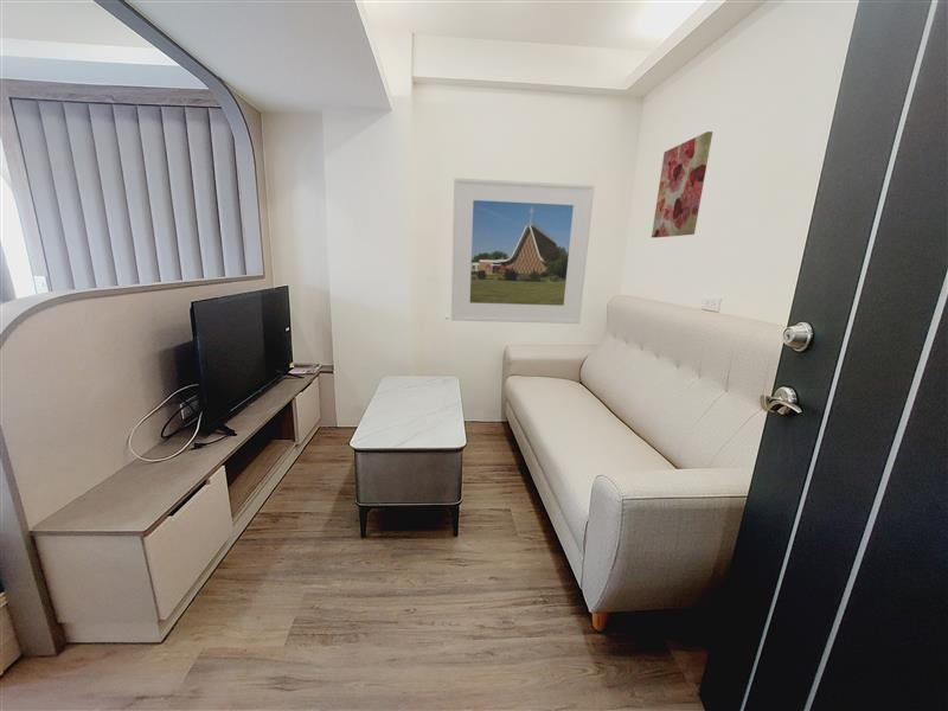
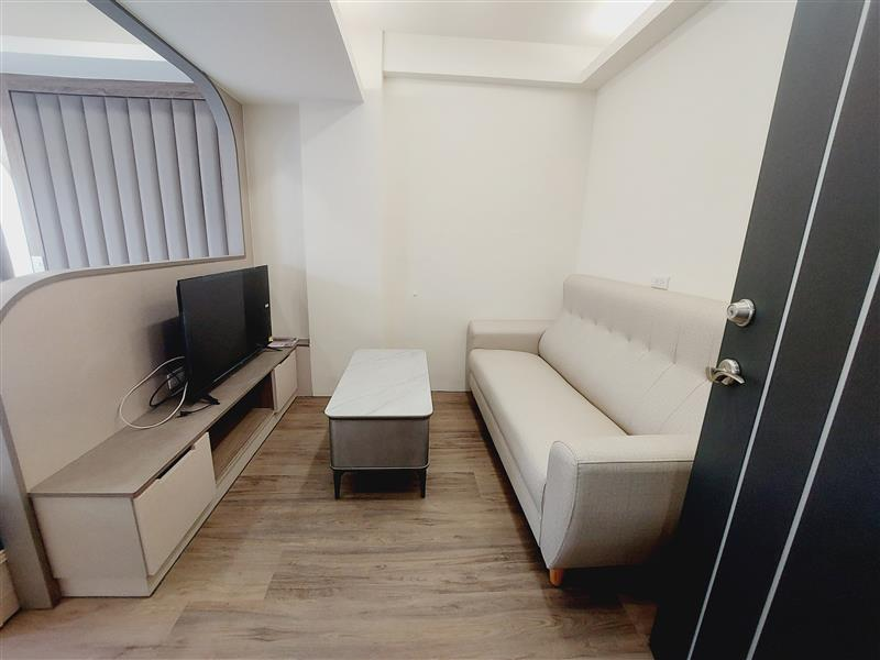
- wall art [651,130,713,238]
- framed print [450,177,596,325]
